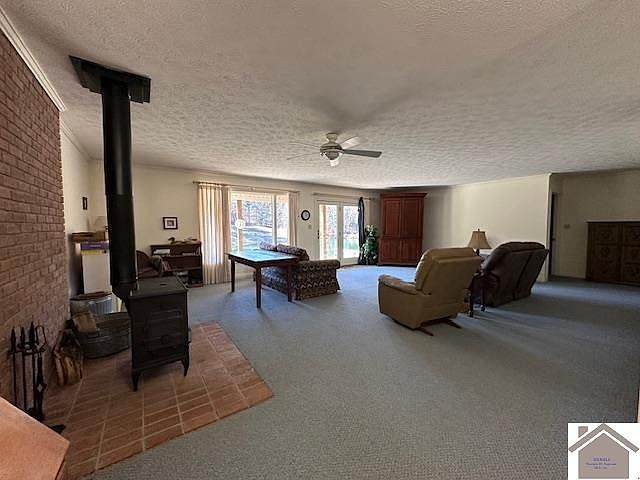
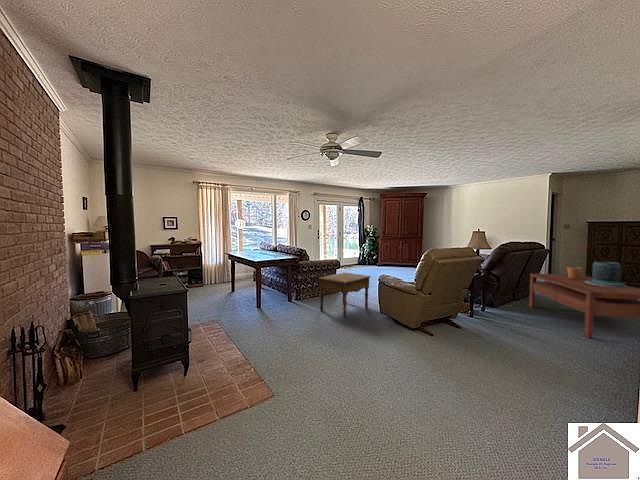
+ decorative urn [586,260,627,287]
+ side table [317,272,372,318]
+ coffee table [528,272,640,339]
+ potted plant [562,244,583,279]
